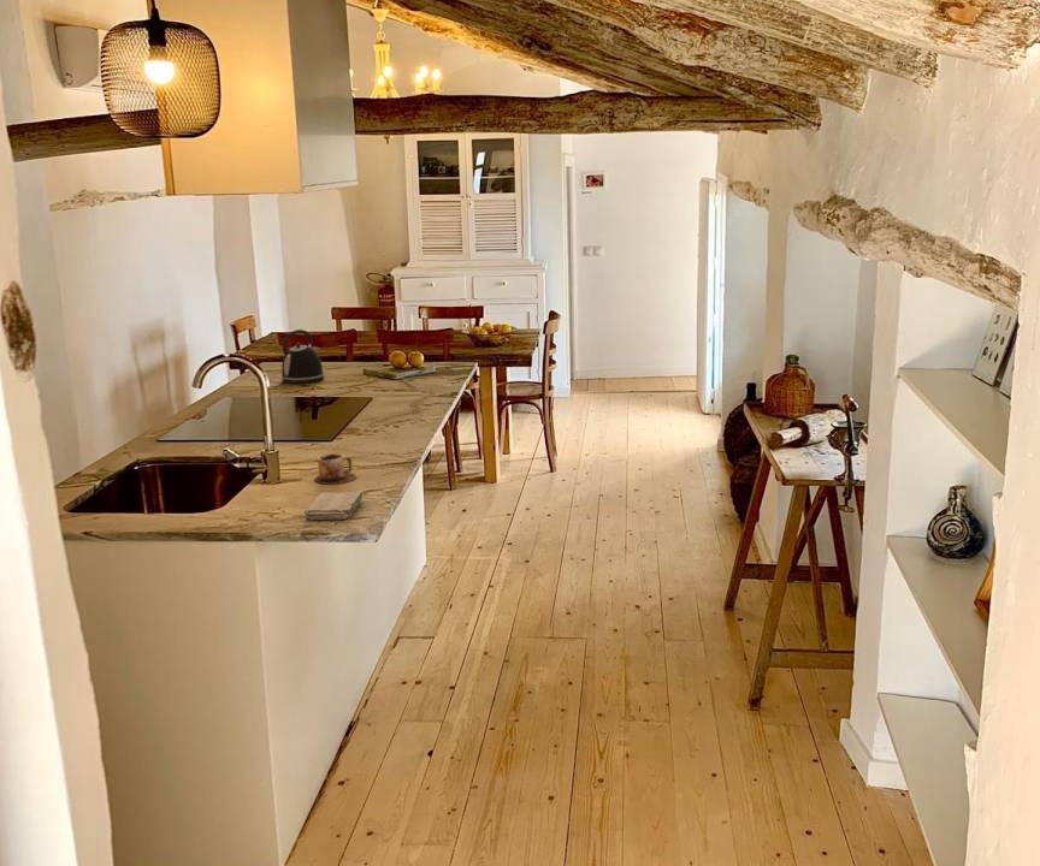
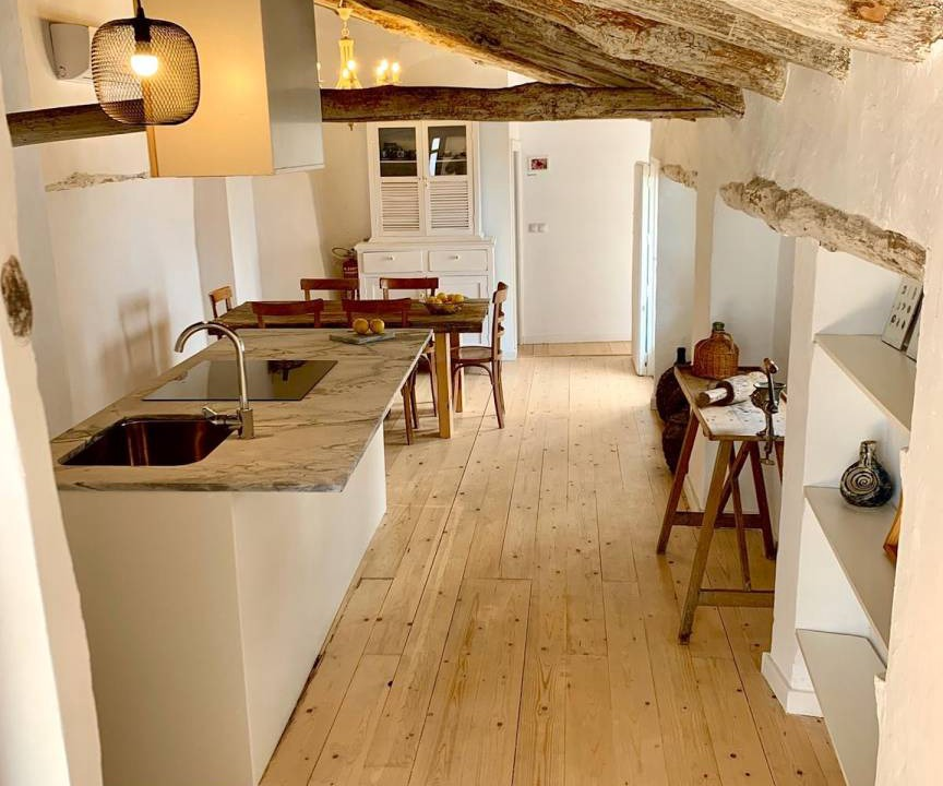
- washcloth [303,491,364,521]
- kettle [280,328,325,385]
- mug [313,452,356,486]
